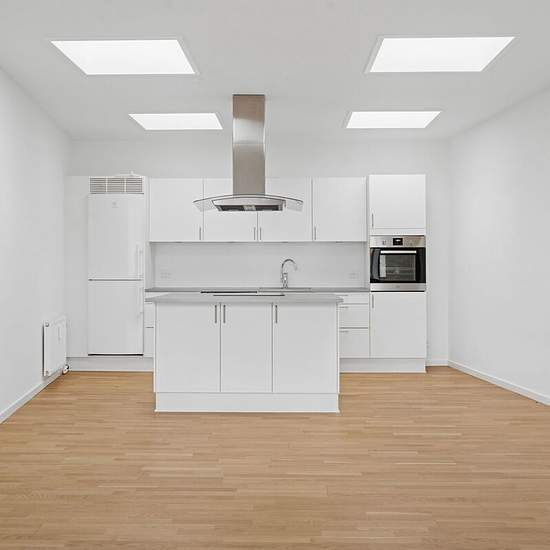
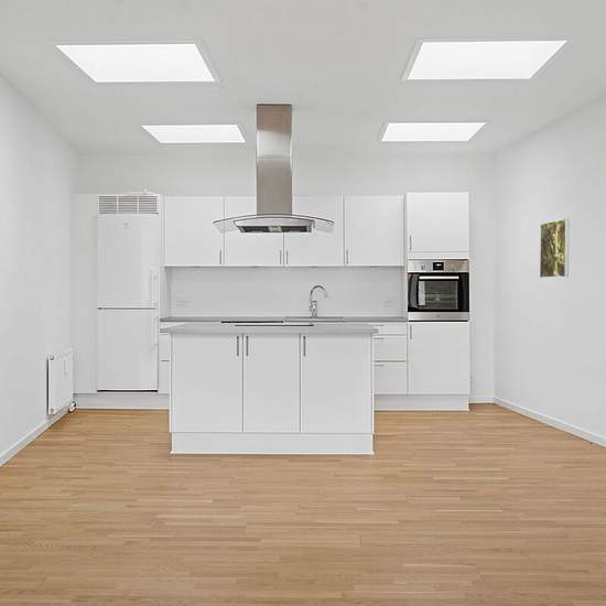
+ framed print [539,217,571,279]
